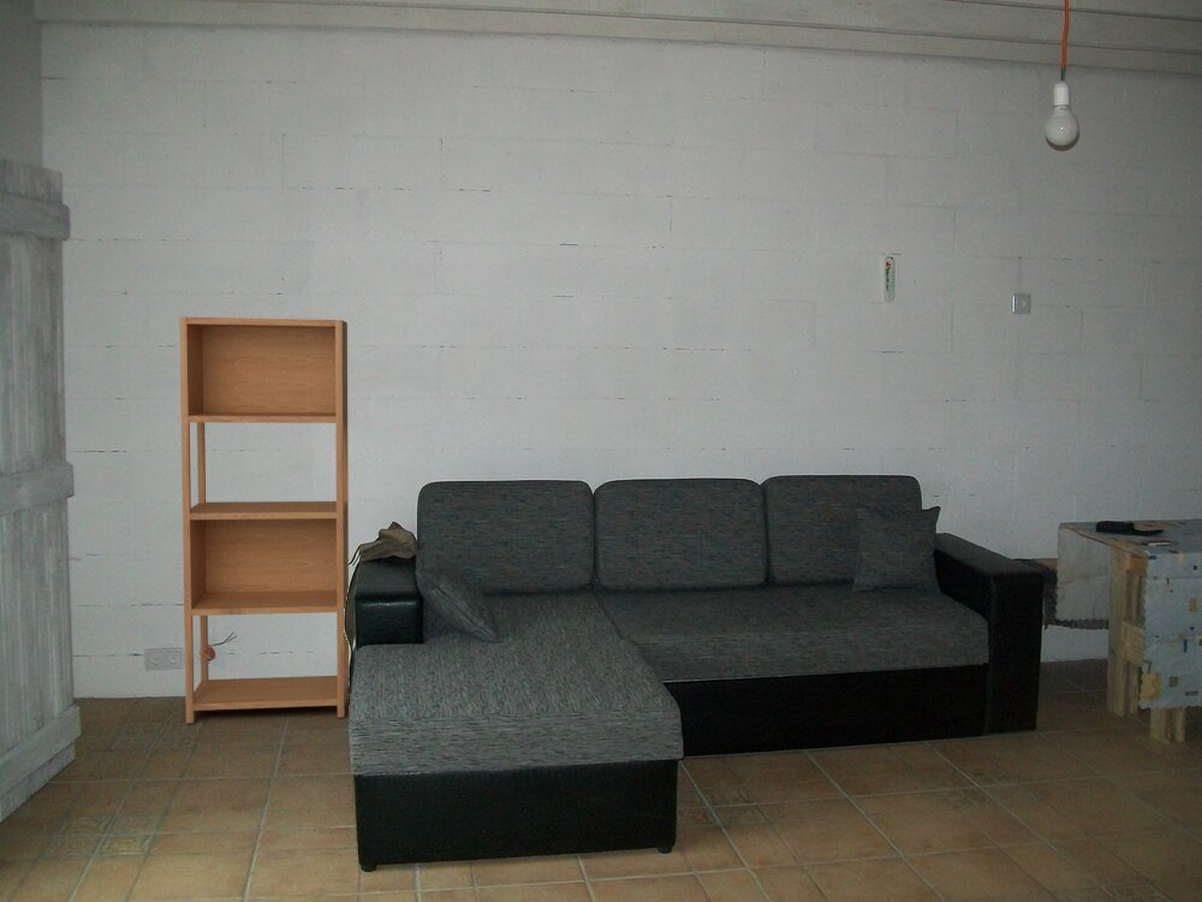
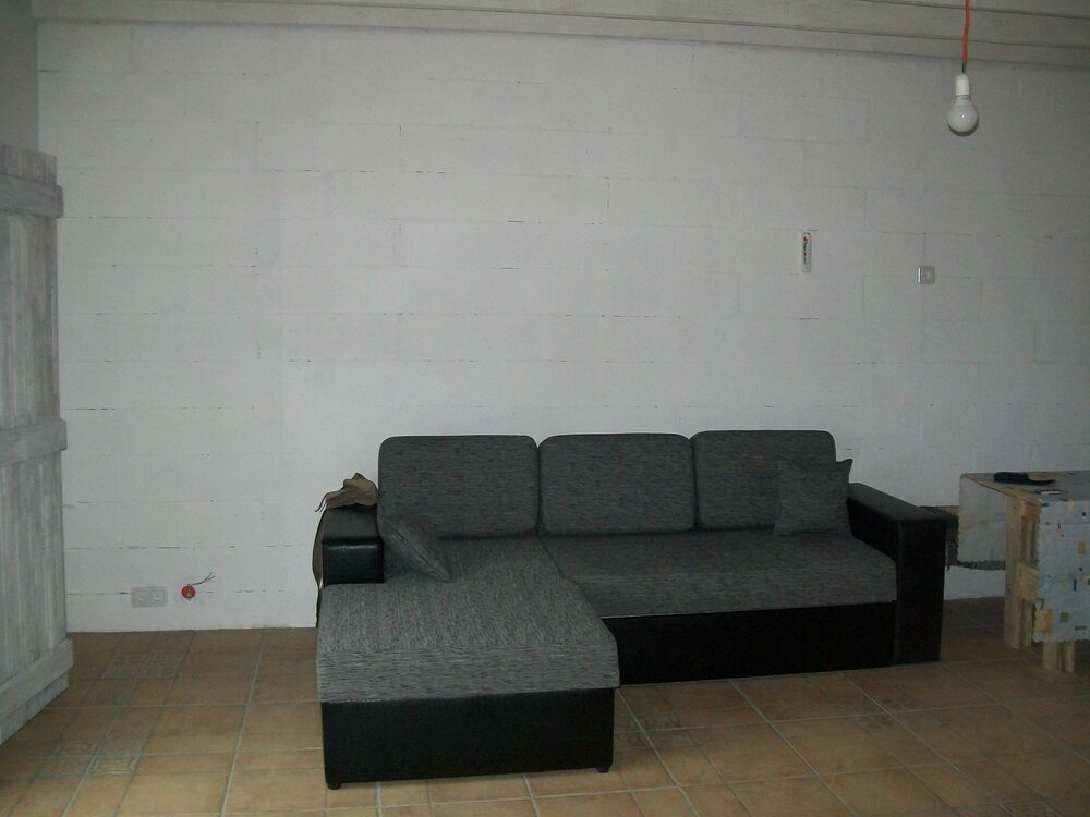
- bookcase [178,316,350,724]
